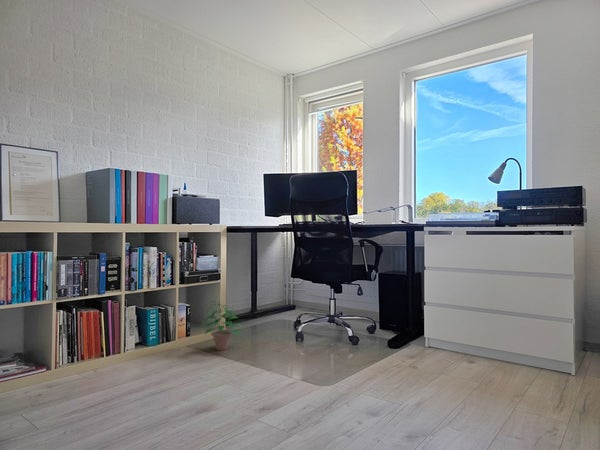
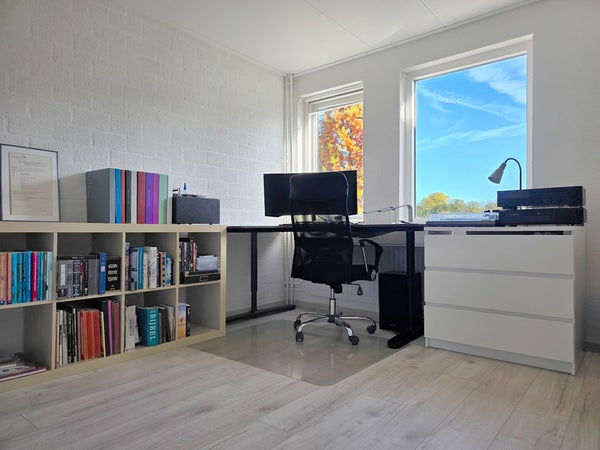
- potted plant [197,300,245,351]
